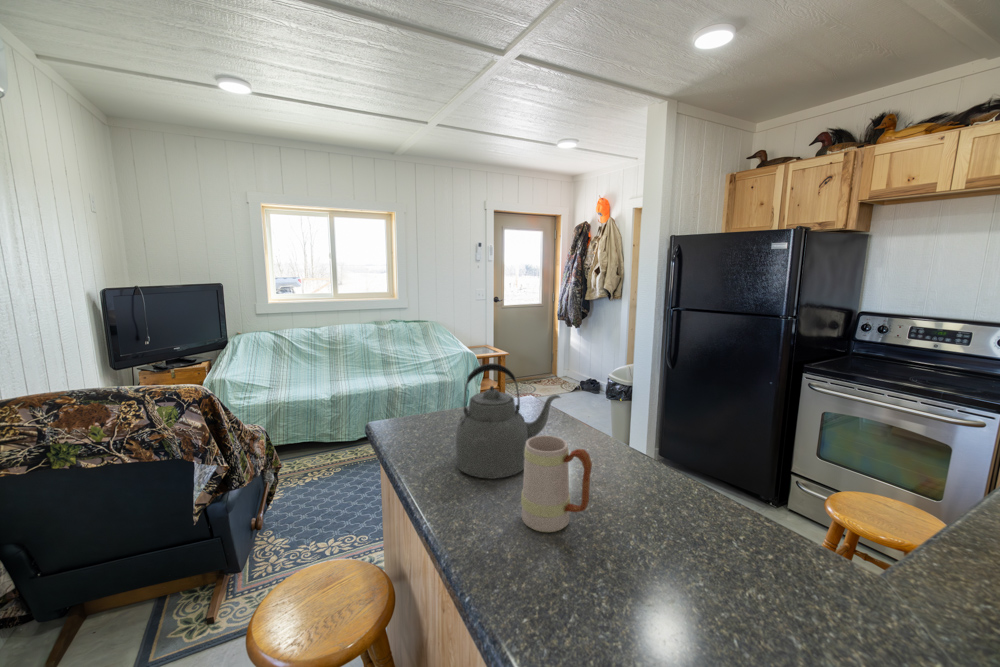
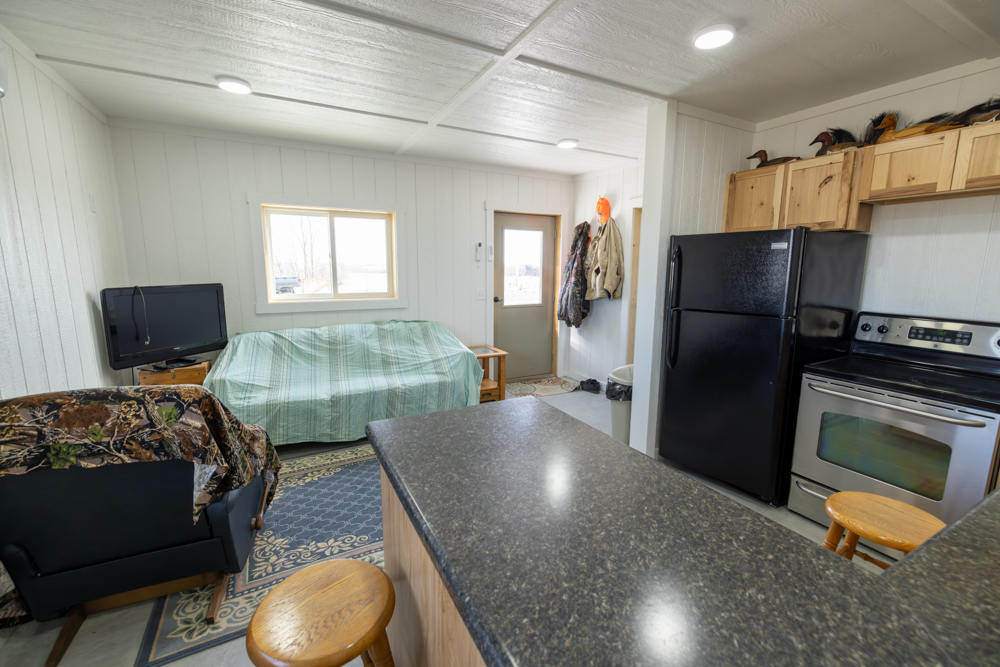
- mug [520,434,593,533]
- kettle [455,362,562,480]
